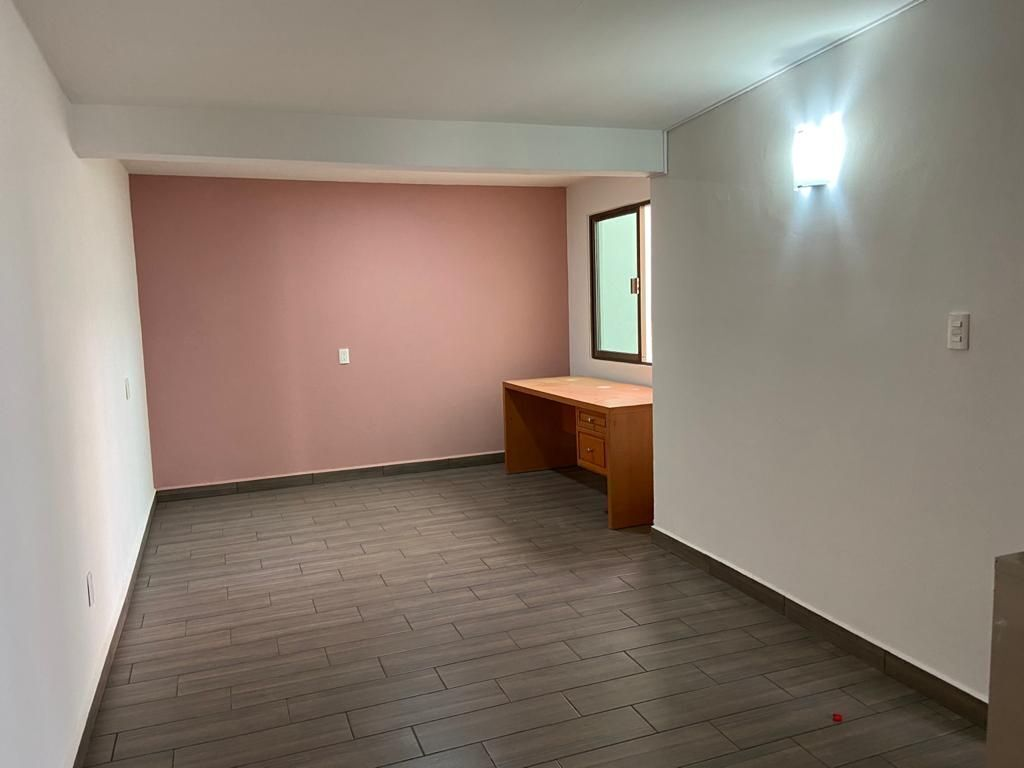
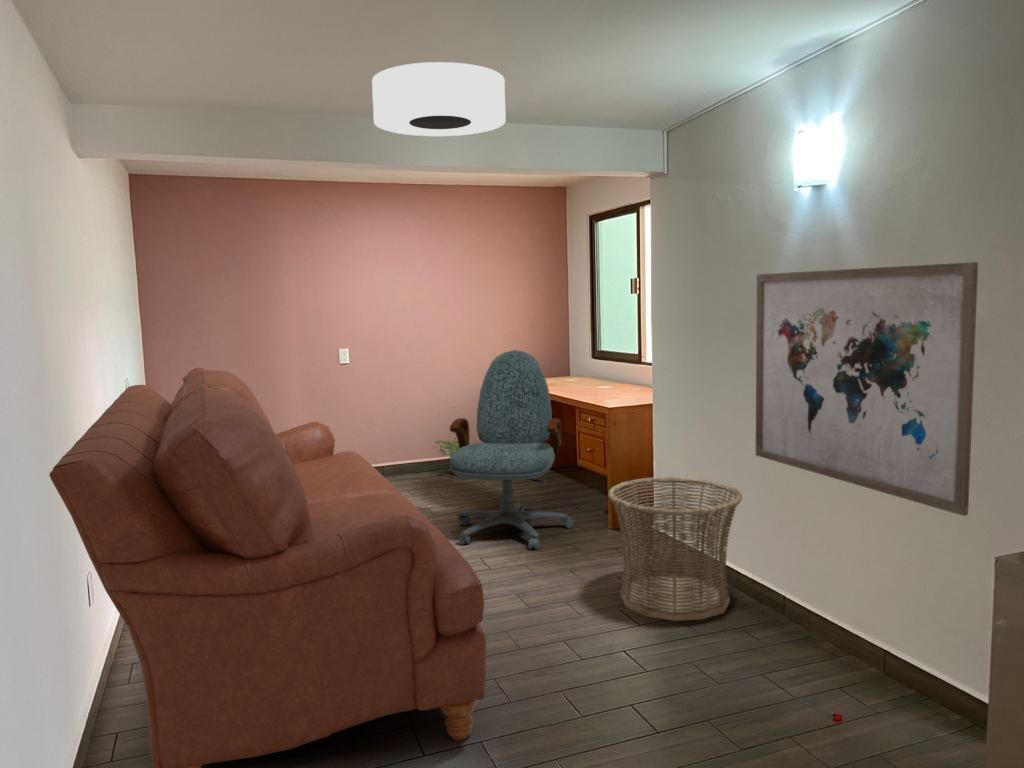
+ potted plant [433,437,461,477]
+ wall art [755,261,979,517]
+ sofa [48,367,487,768]
+ ceiling light [371,61,507,137]
+ basket [607,476,743,622]
+ office chair [448,349,576,550]
